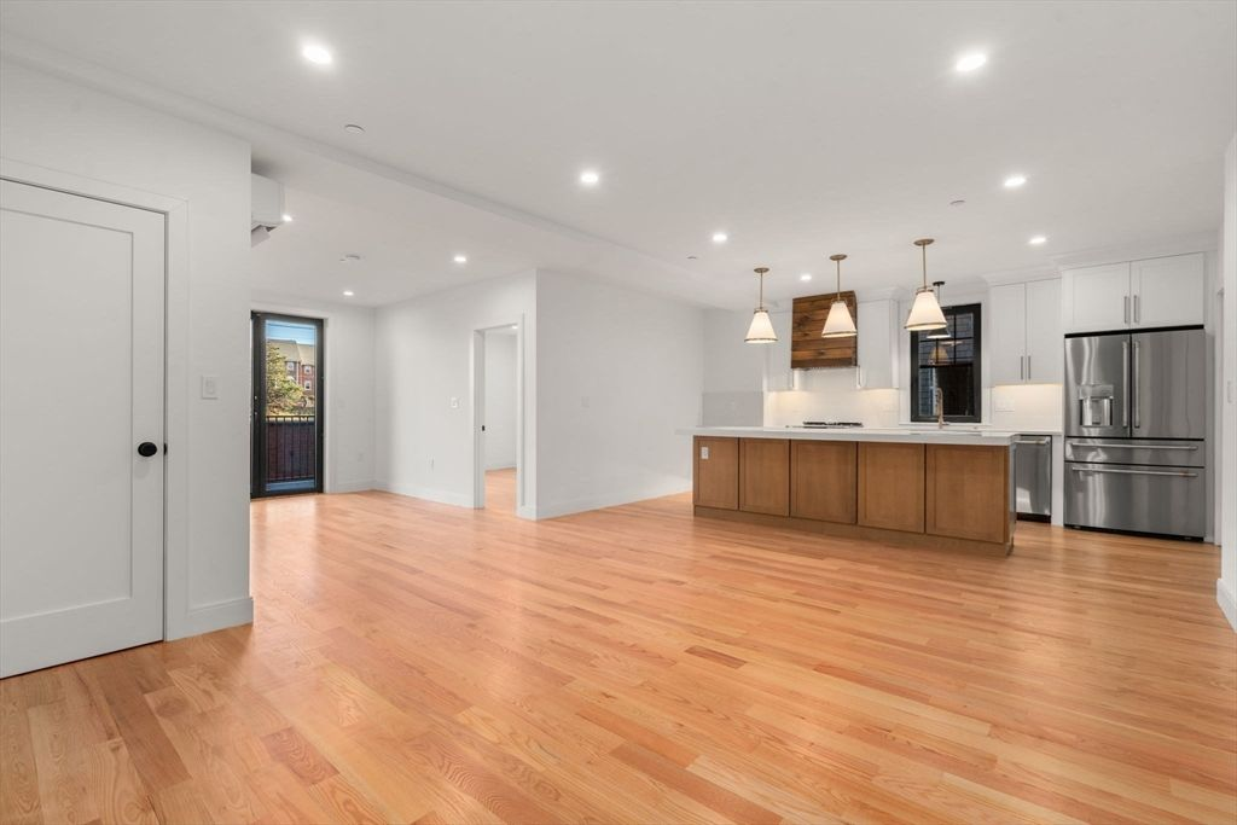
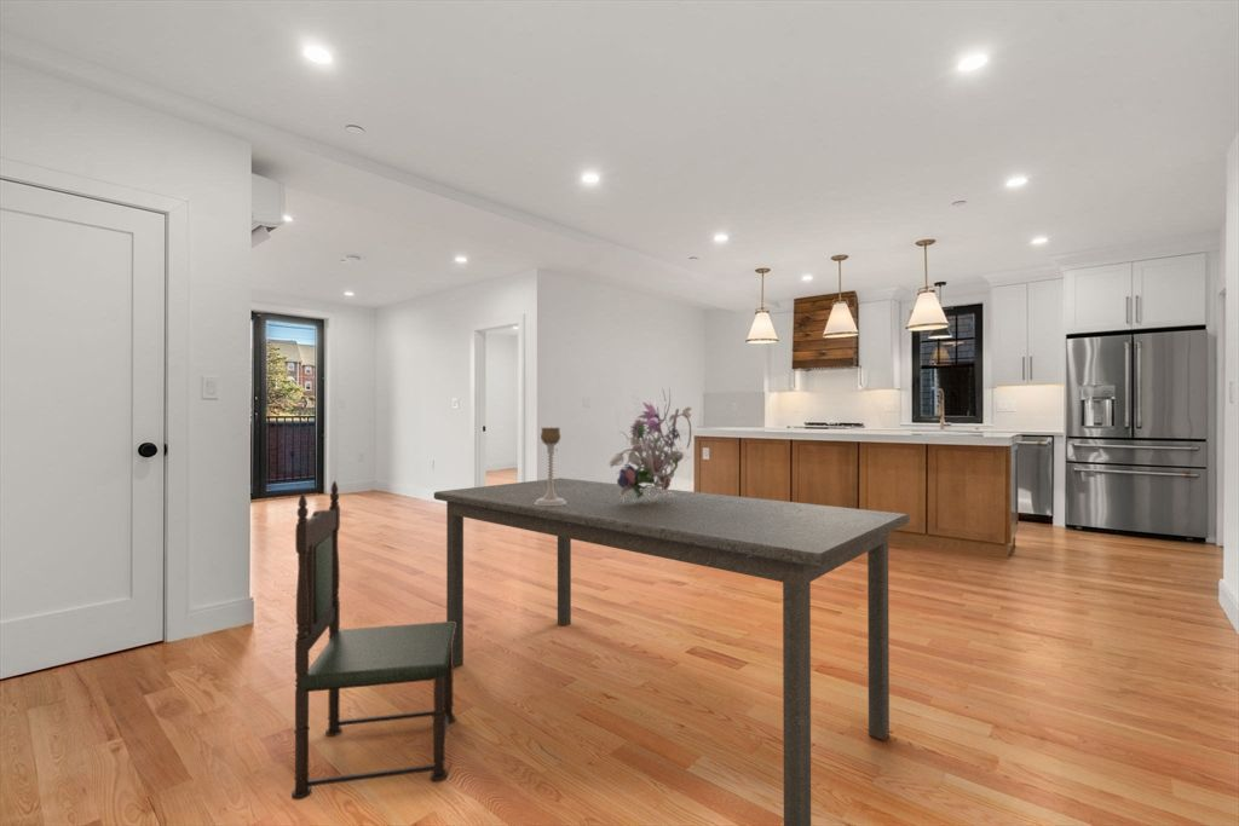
+ dining chair [290,479,456,801]
+ candle holder [535,427,566,506]
+ bouquet [607,387,719,502]
+ dining table [433,476,910,826]
